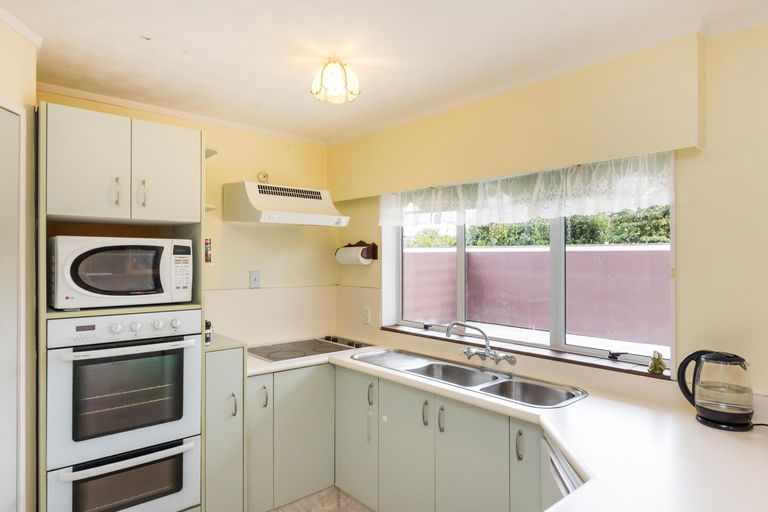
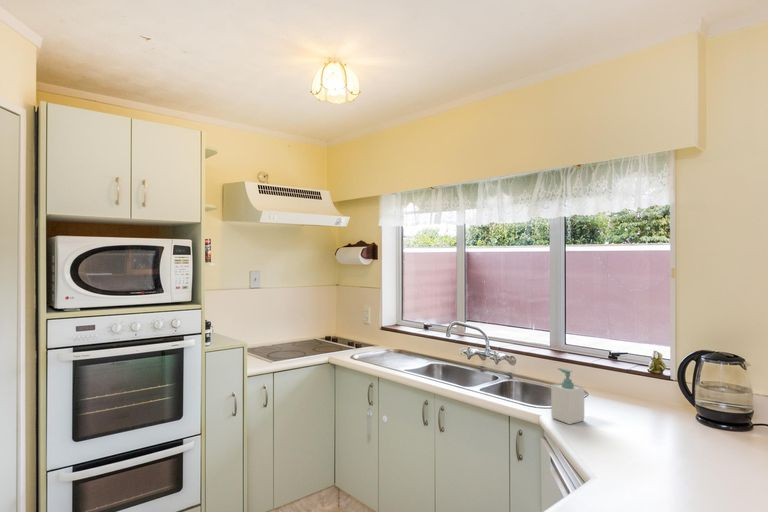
+ soap bottle [550,367,585,425]
